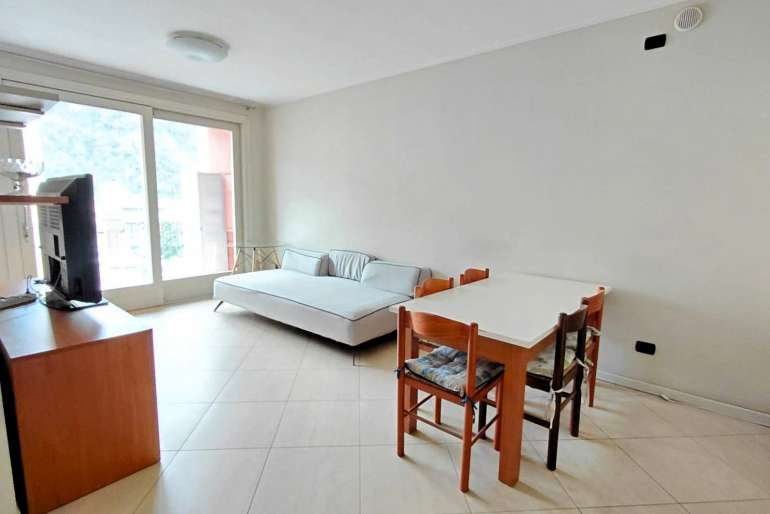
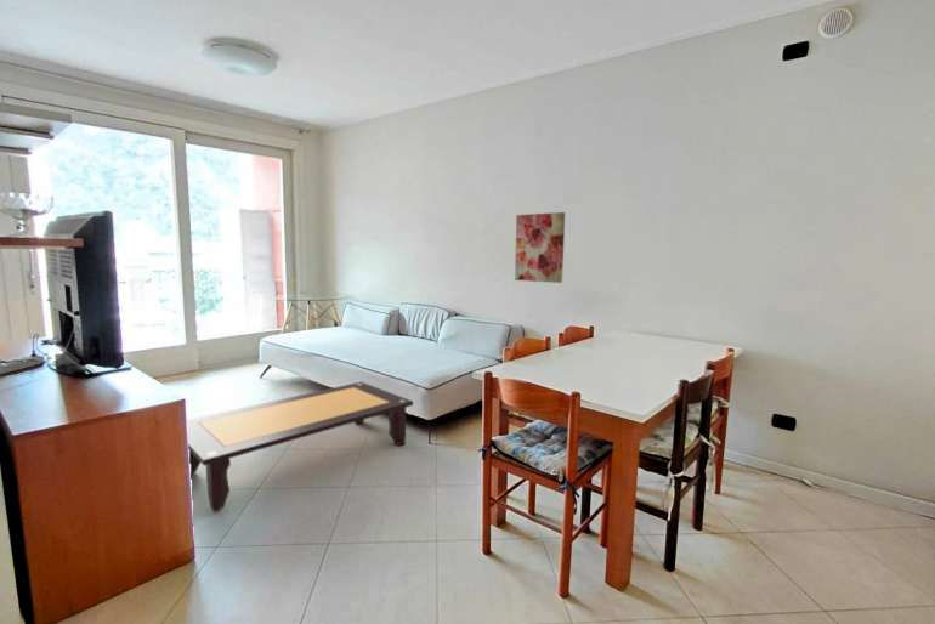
+ wall art [514,211,566,284]
+ coffee table [186,381,414,514]
